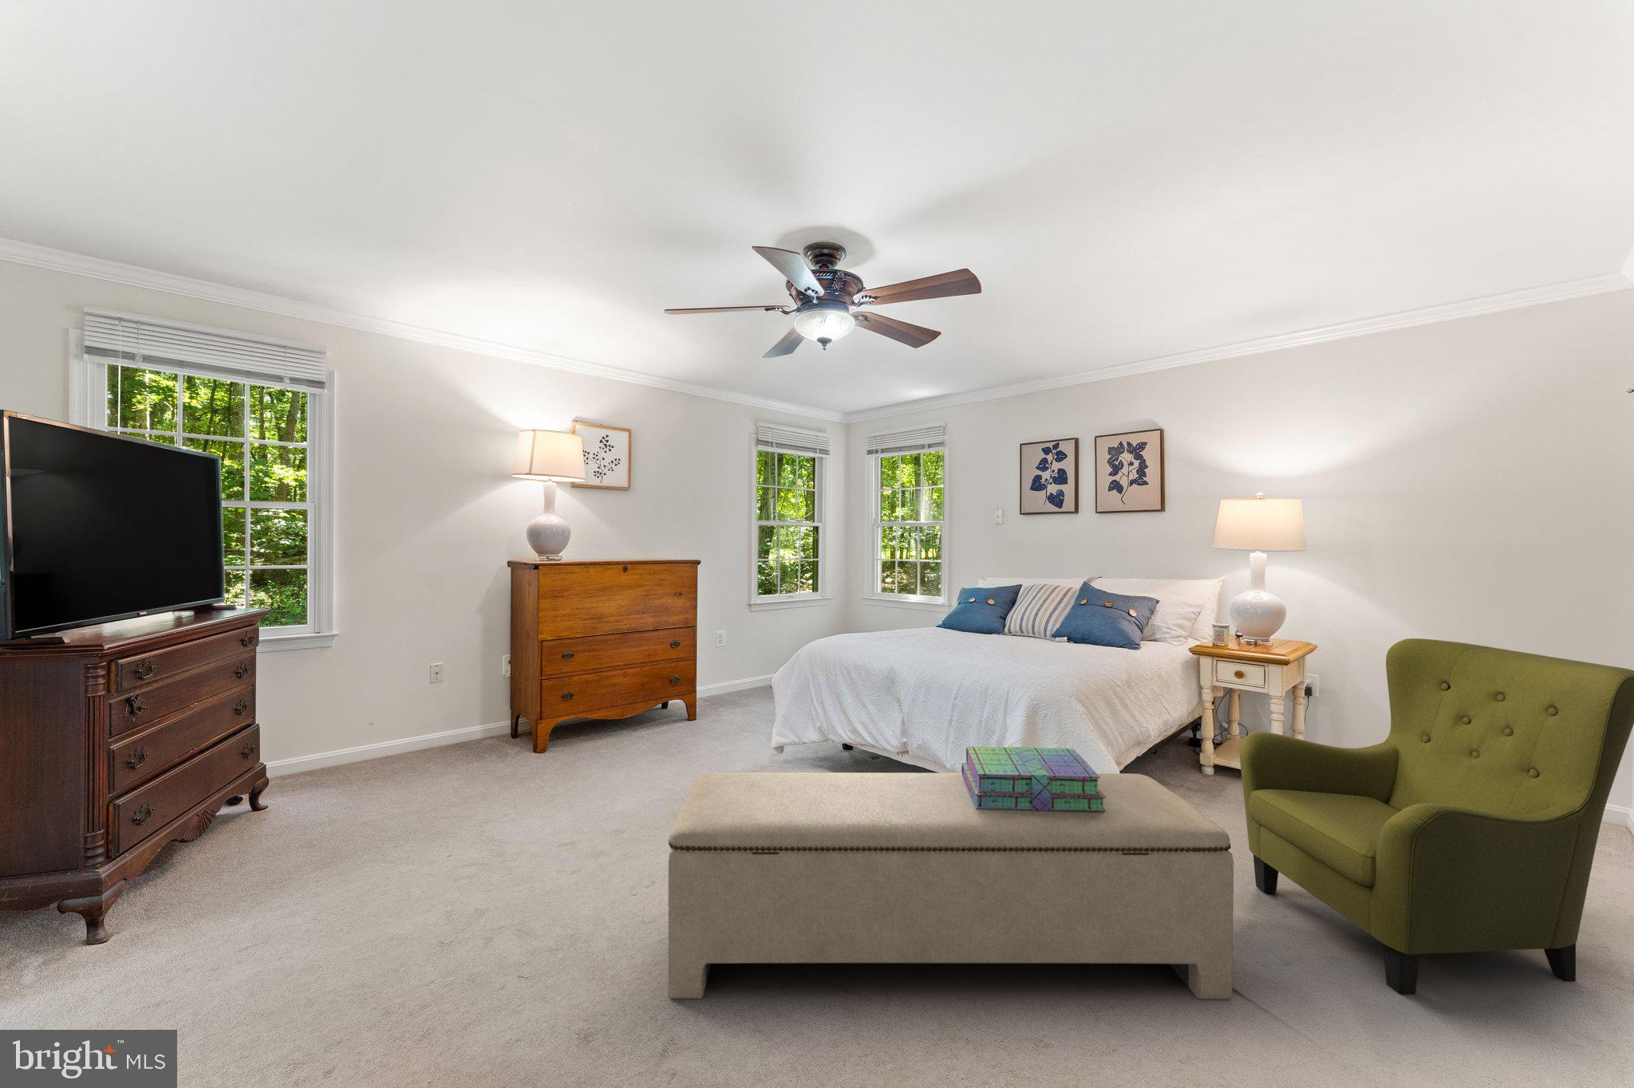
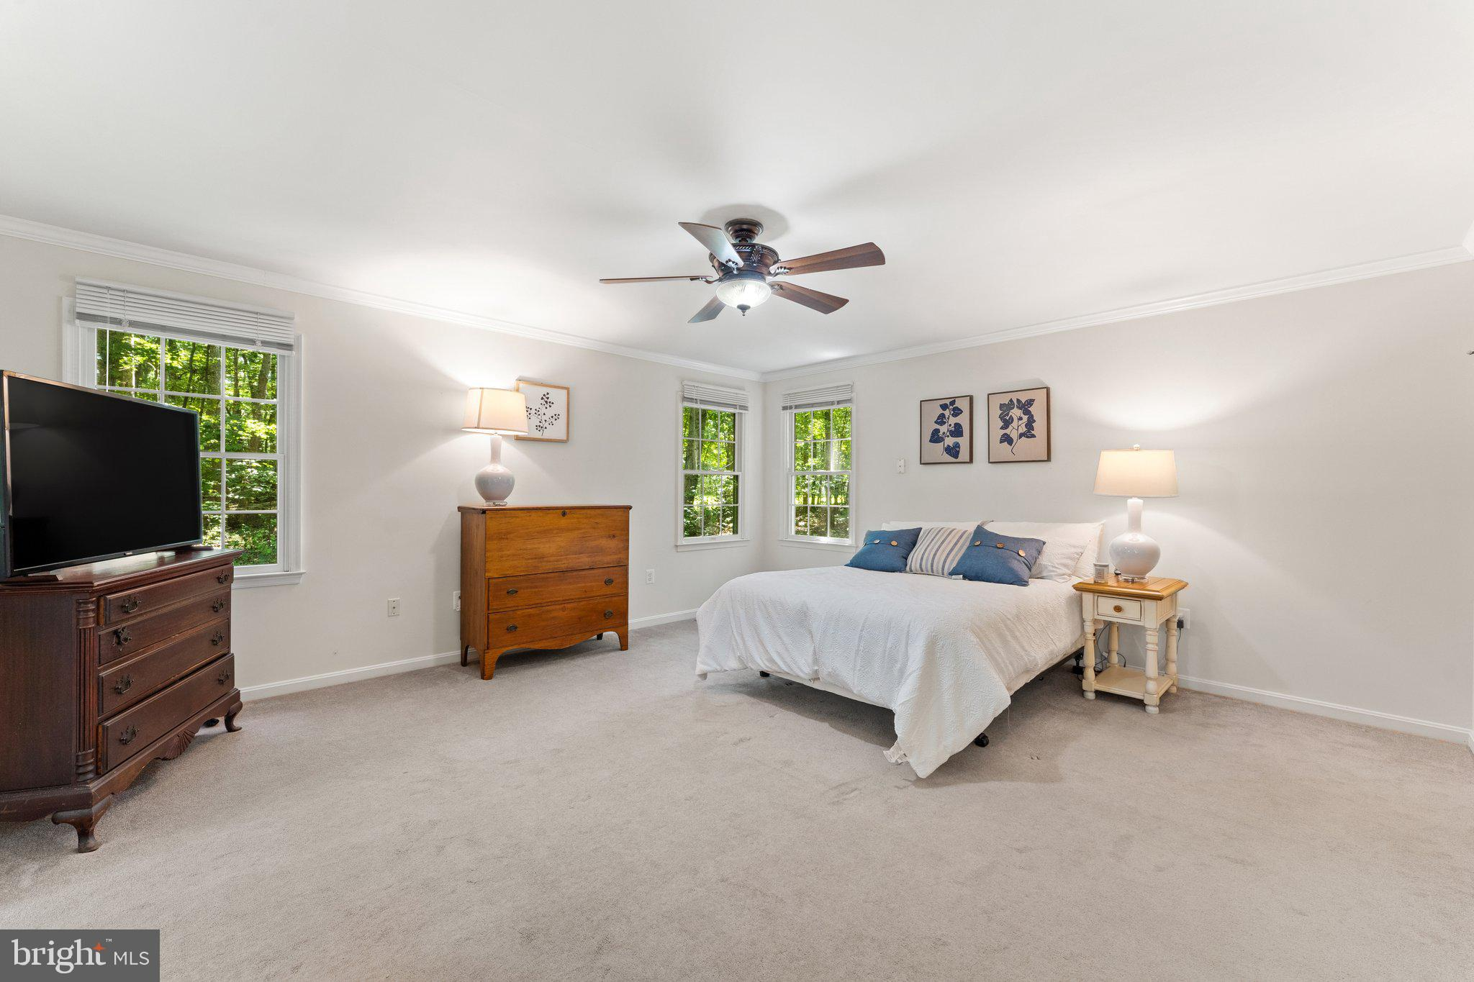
- stack of books [961,746,1106,811]
- bench [667,771,1234,1001]
- armchair [1239,638,1634,996]
